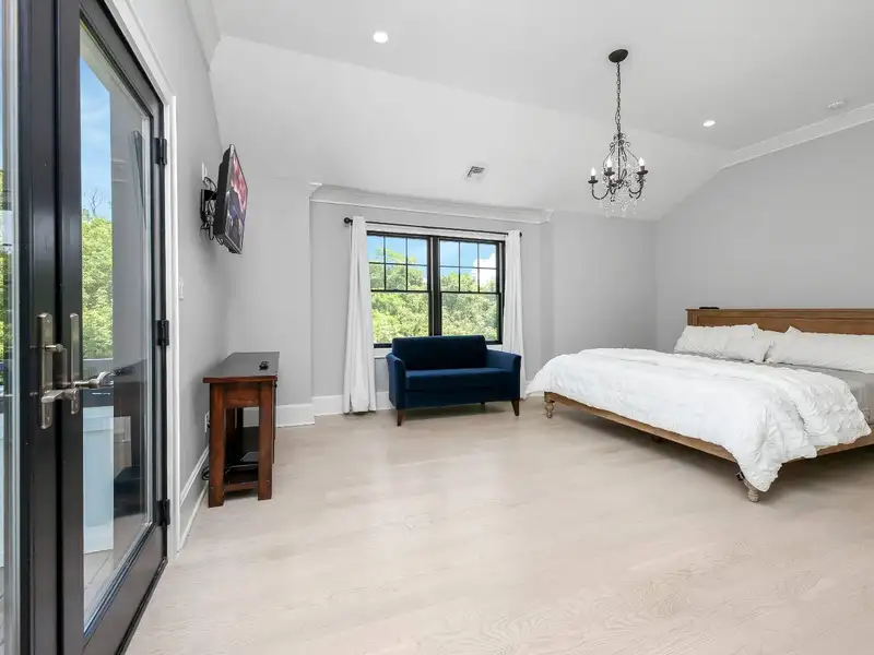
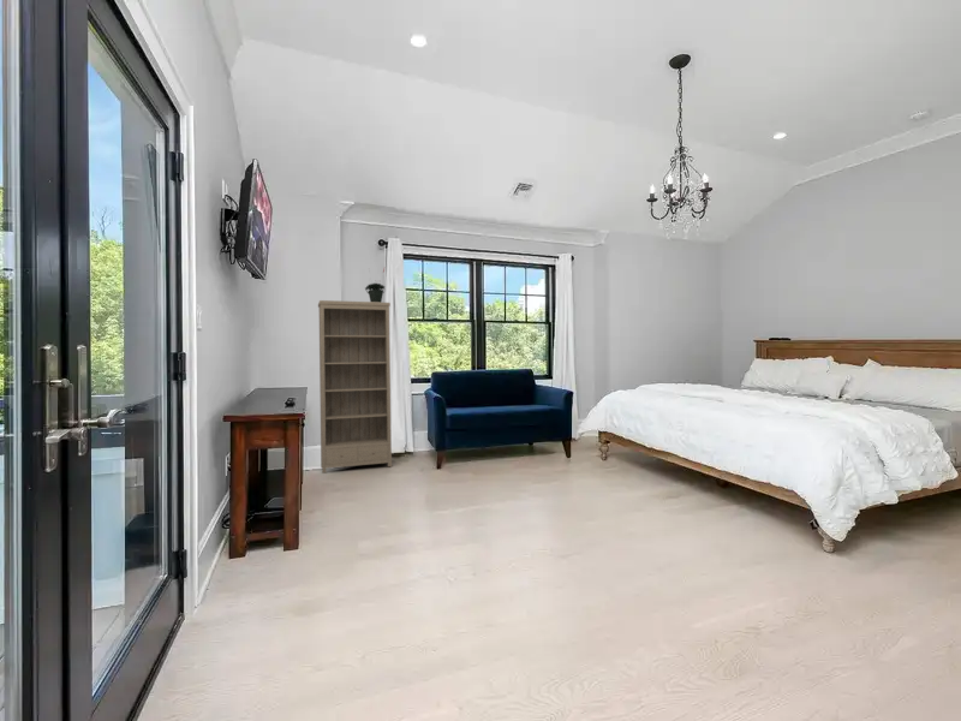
+ potted plant [364,268,386,303]
+ bookshelf [317,299,393,475]
